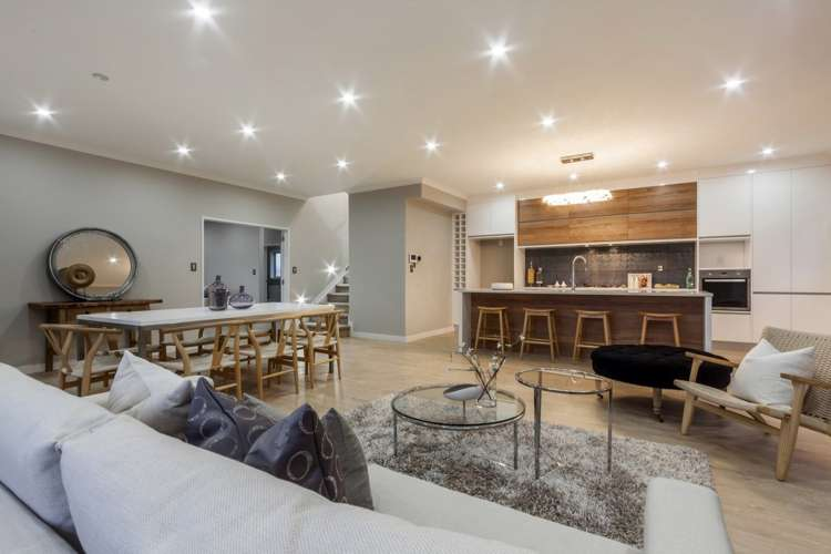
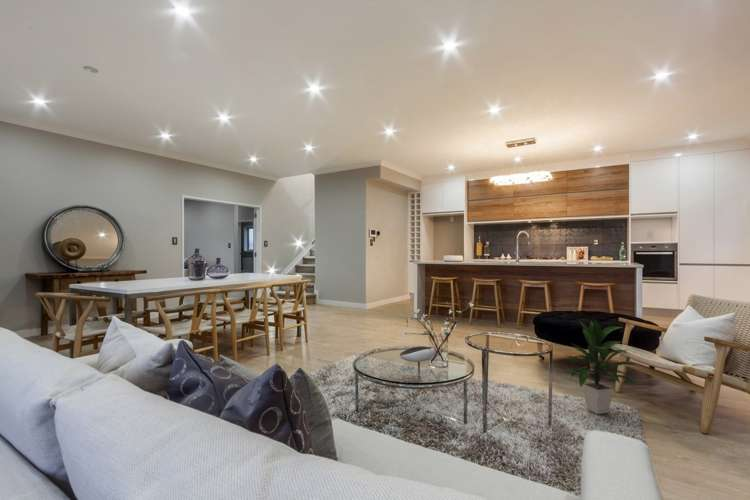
+ indoor plant [563,319,644,415]
